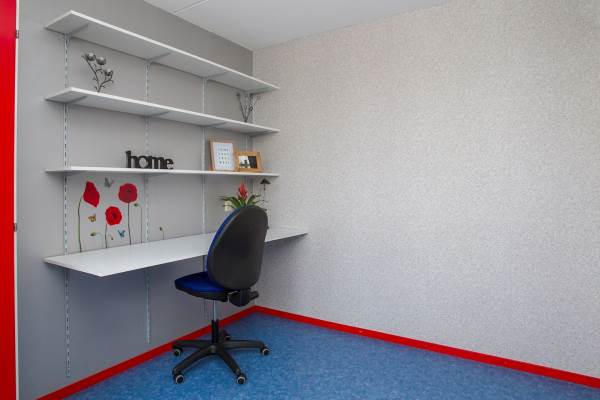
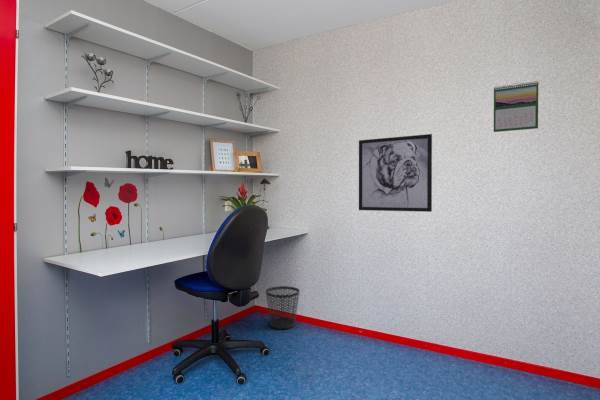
+ wall art [358,133,433,213]
+ calendar [493,80,539,133]
+ wastebasket [265,285,301,330]
